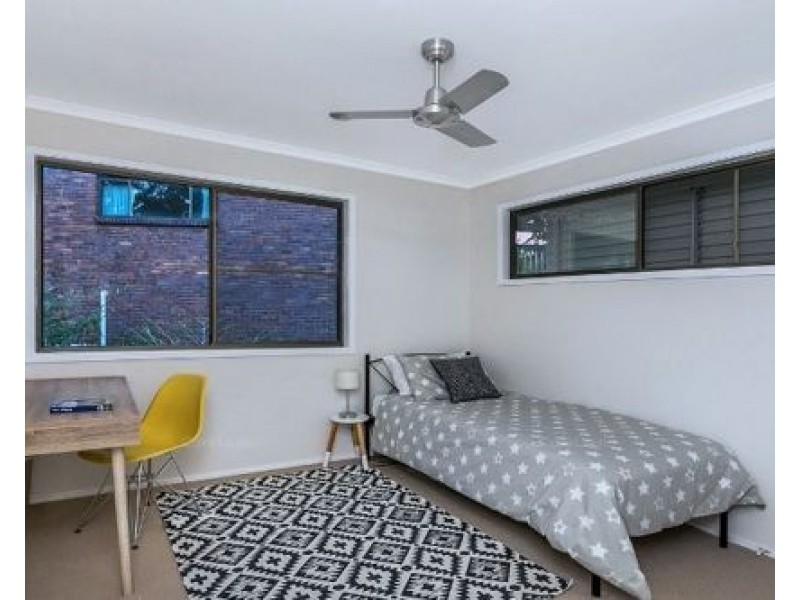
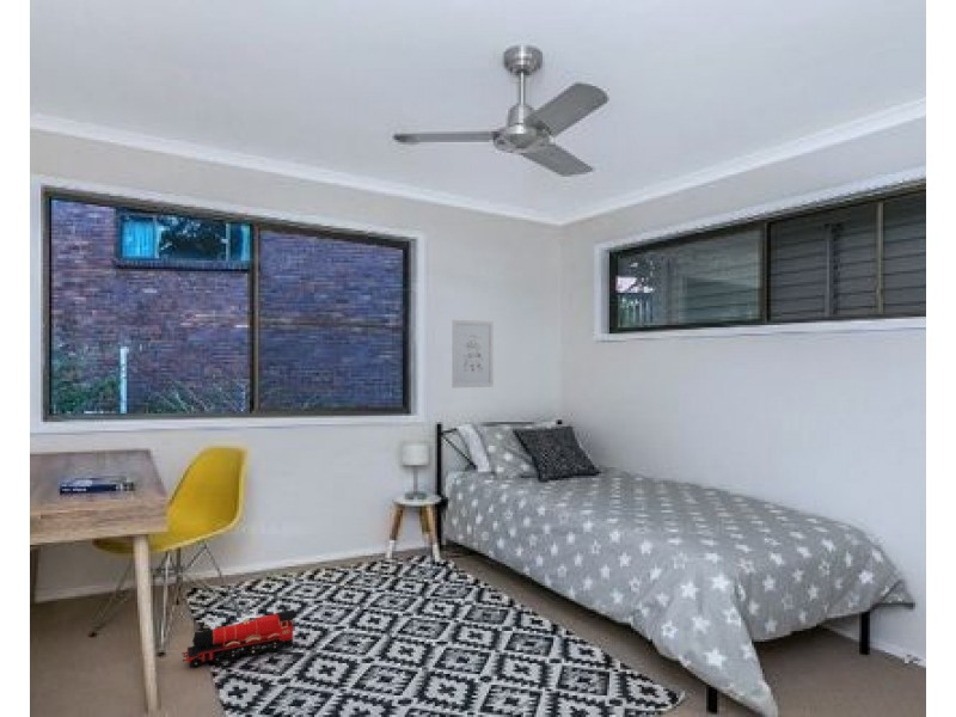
+ wall art [452,319,495,390]
+ toy train [180,608,298,669]
